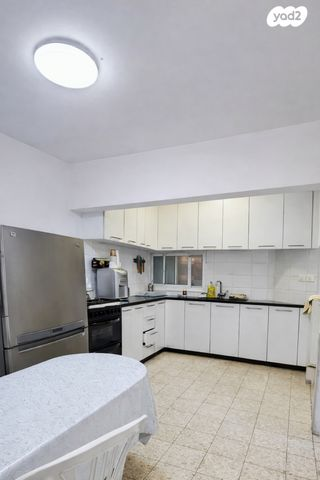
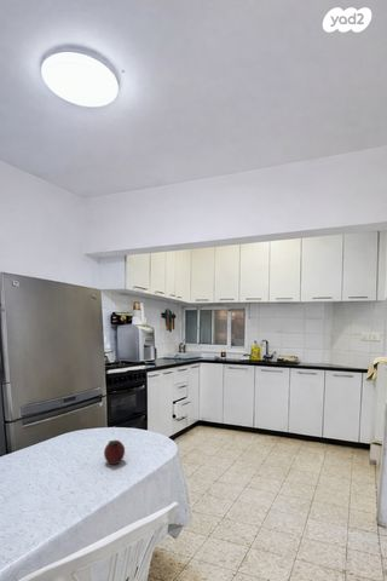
+ fruit [103,439,126,466]
